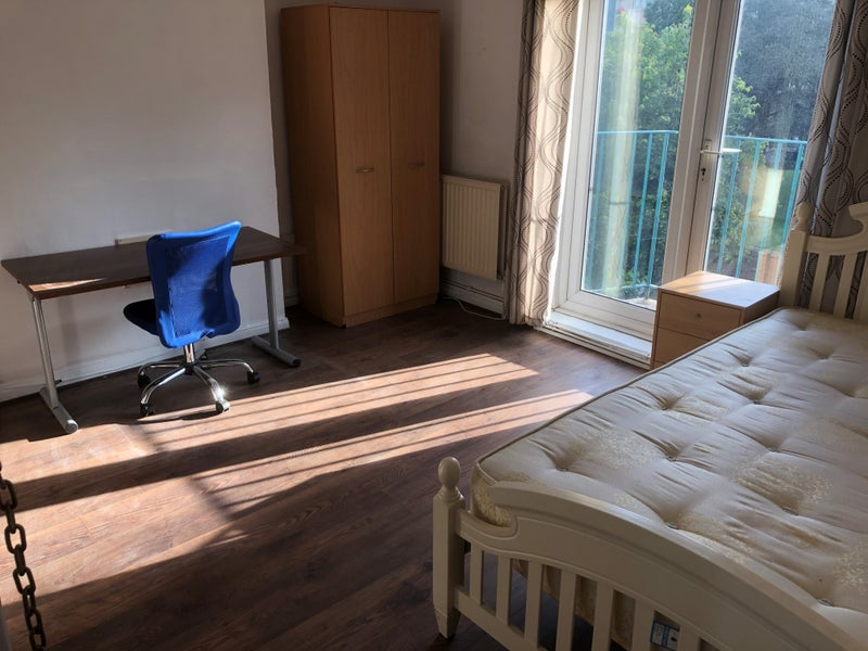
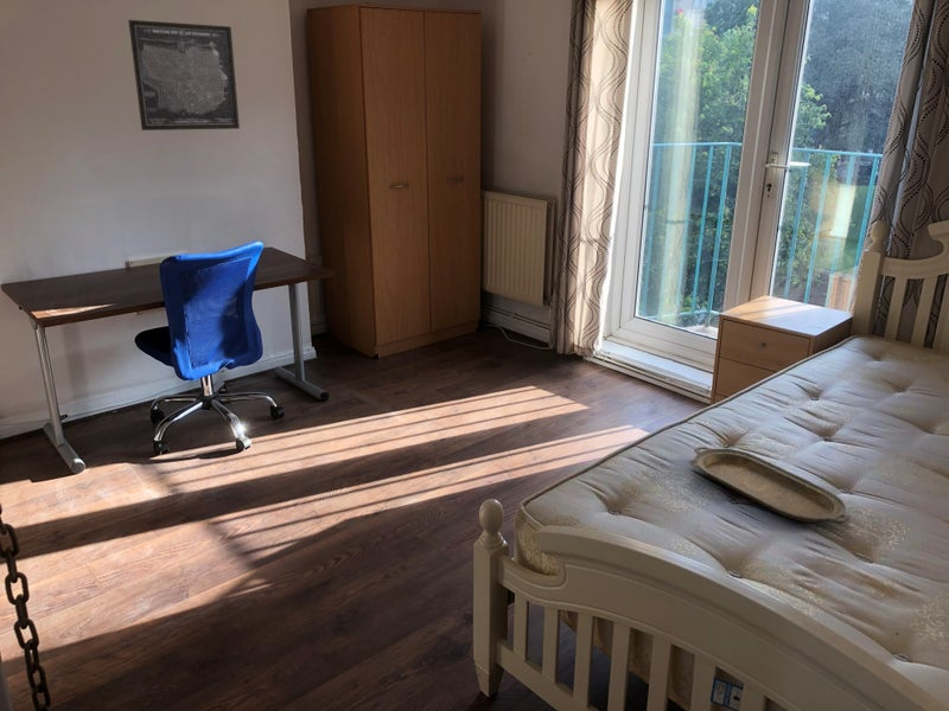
+ wall art [127,19,241,132]
+ serving tray [688,446,852,525]
